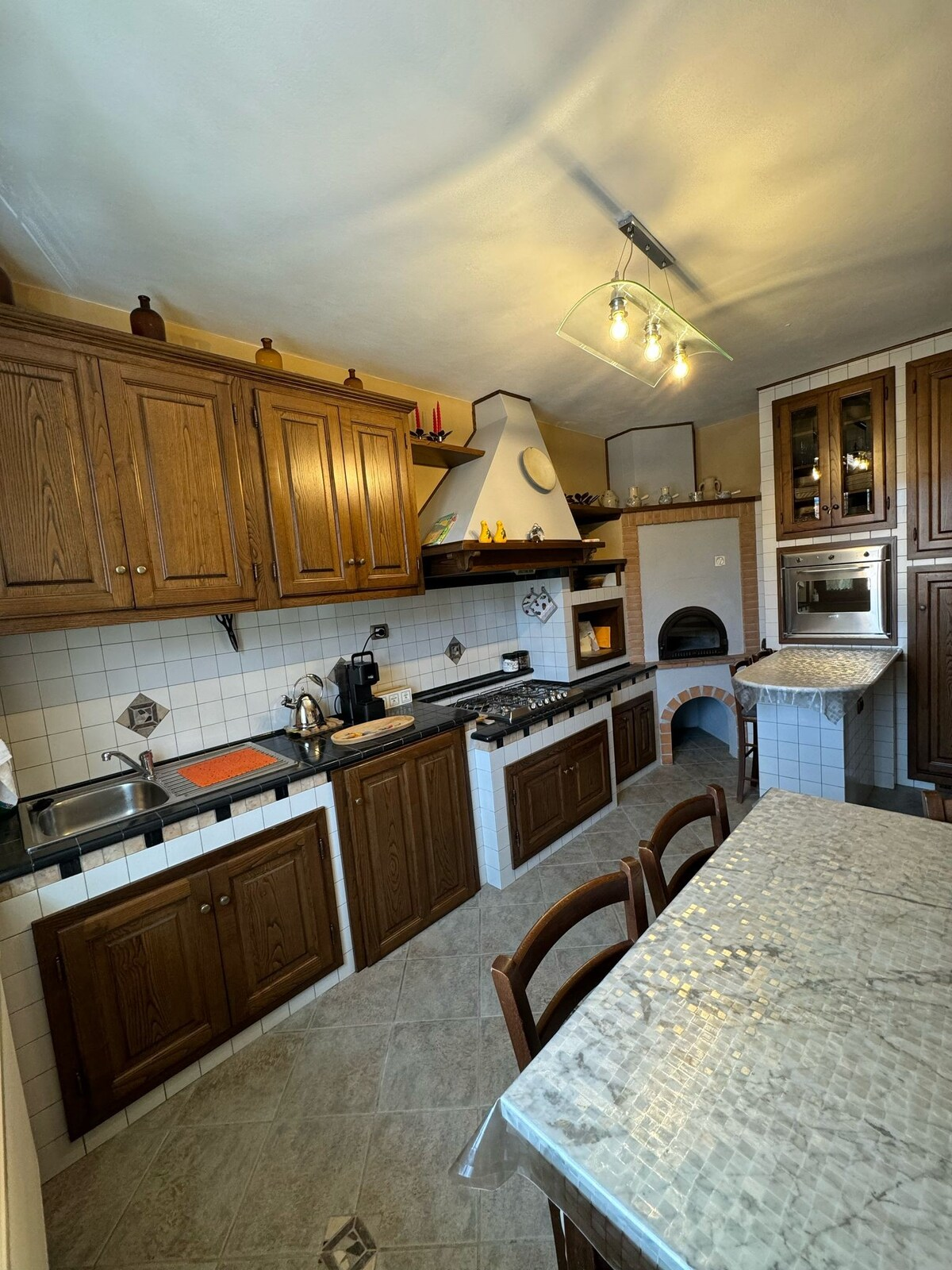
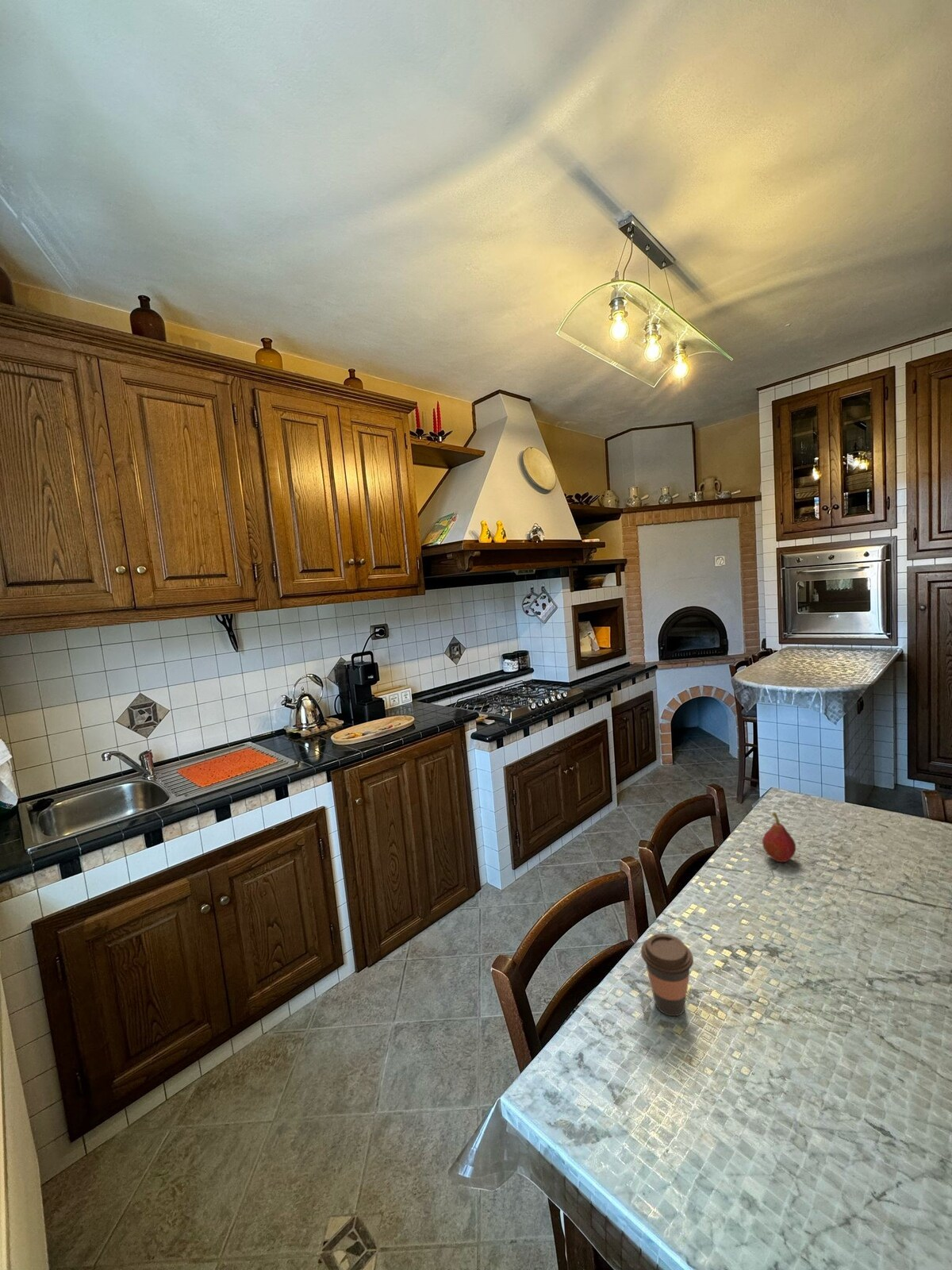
+ fruit [762,811,797,863]
+ coffee cup [640,933,694,1017]
